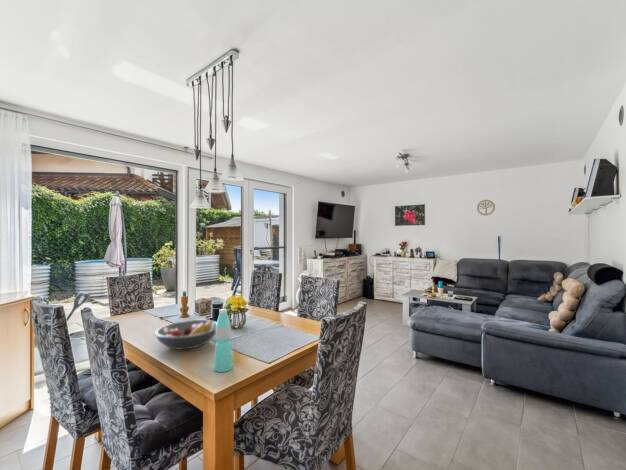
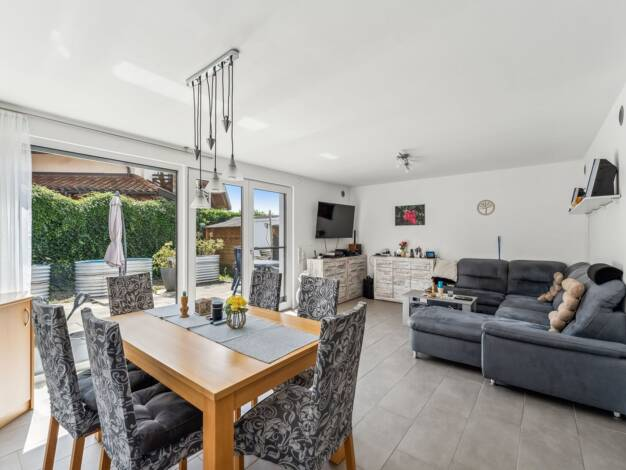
- water bottle [213,308,233,373]
- fruit bowl [153,319,217,350]
